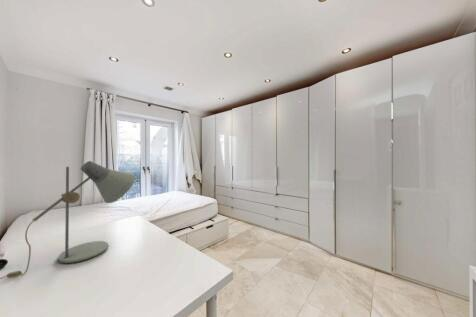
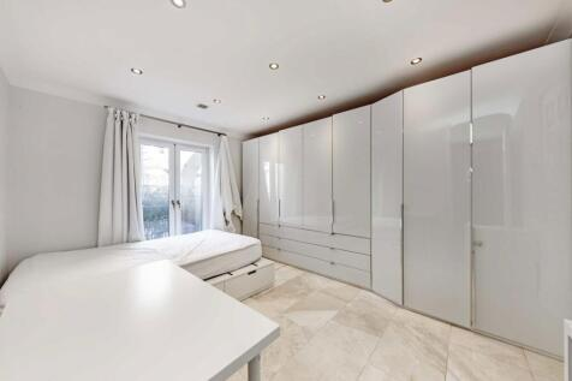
- desk lamp [0,160,136,280]
